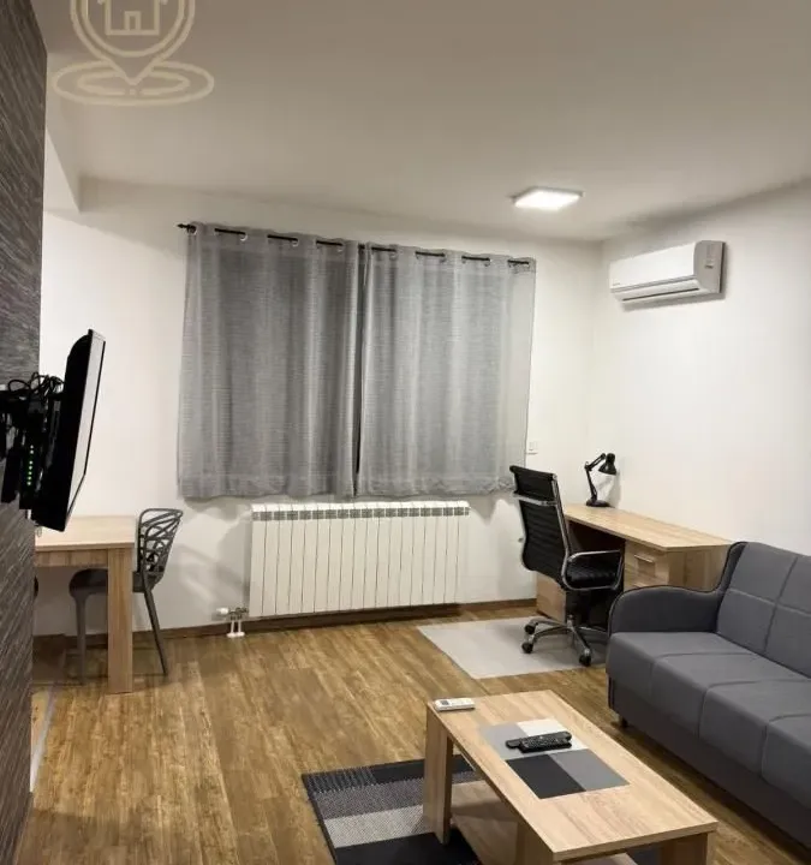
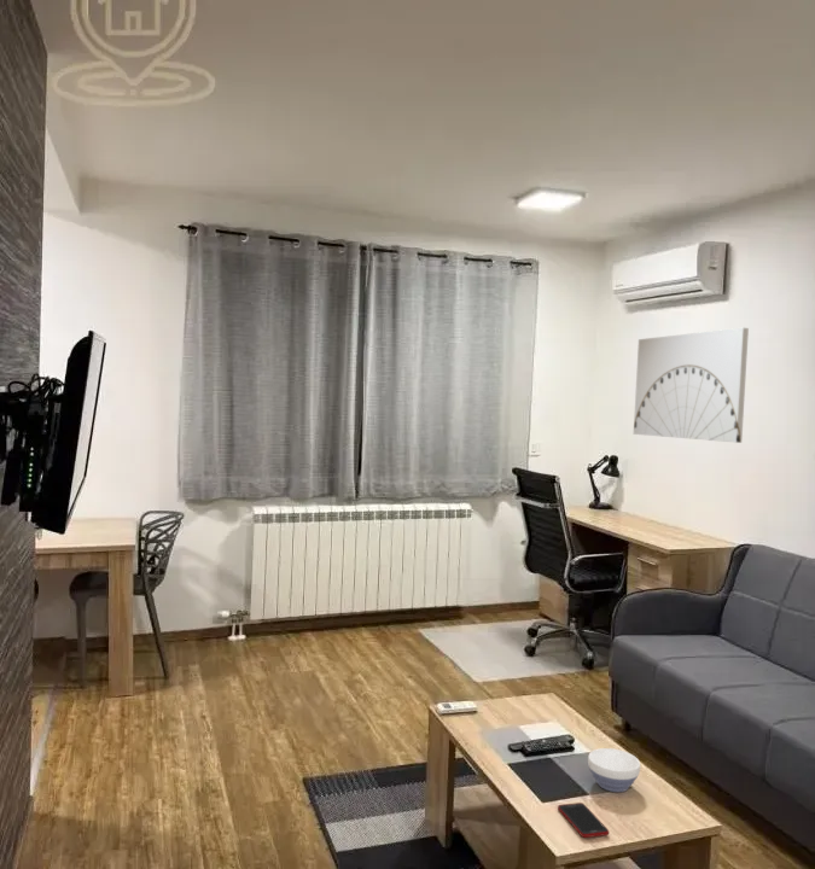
+ wall art [633,327,750,444]
+ bowl [587,747,641,793]
+ cell phone [557,801,610,839]
